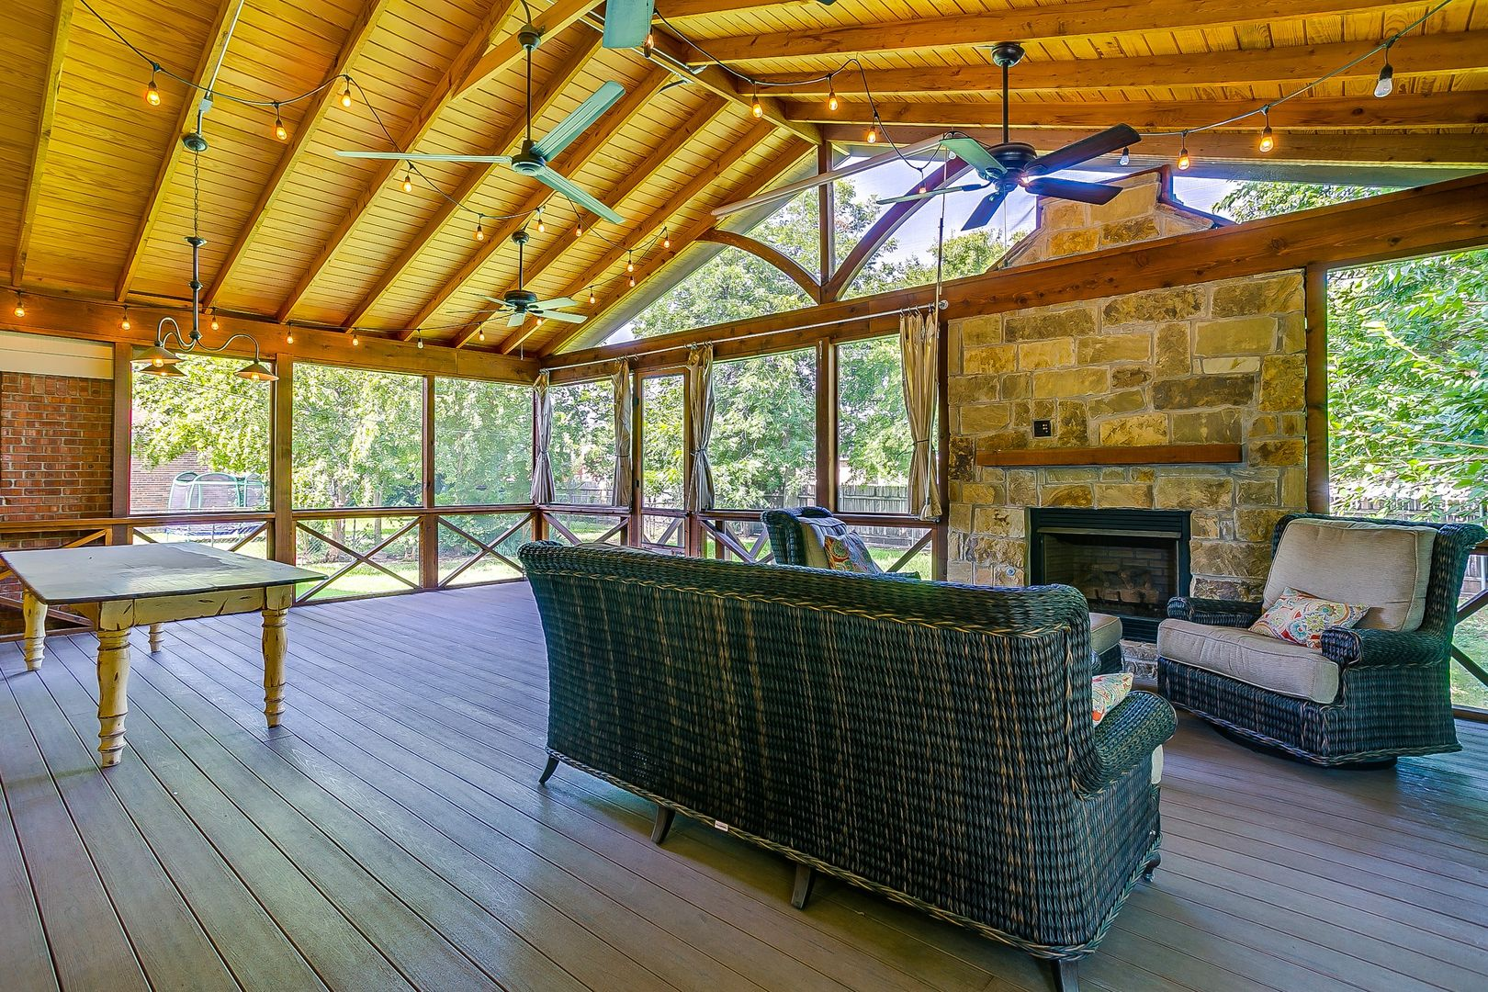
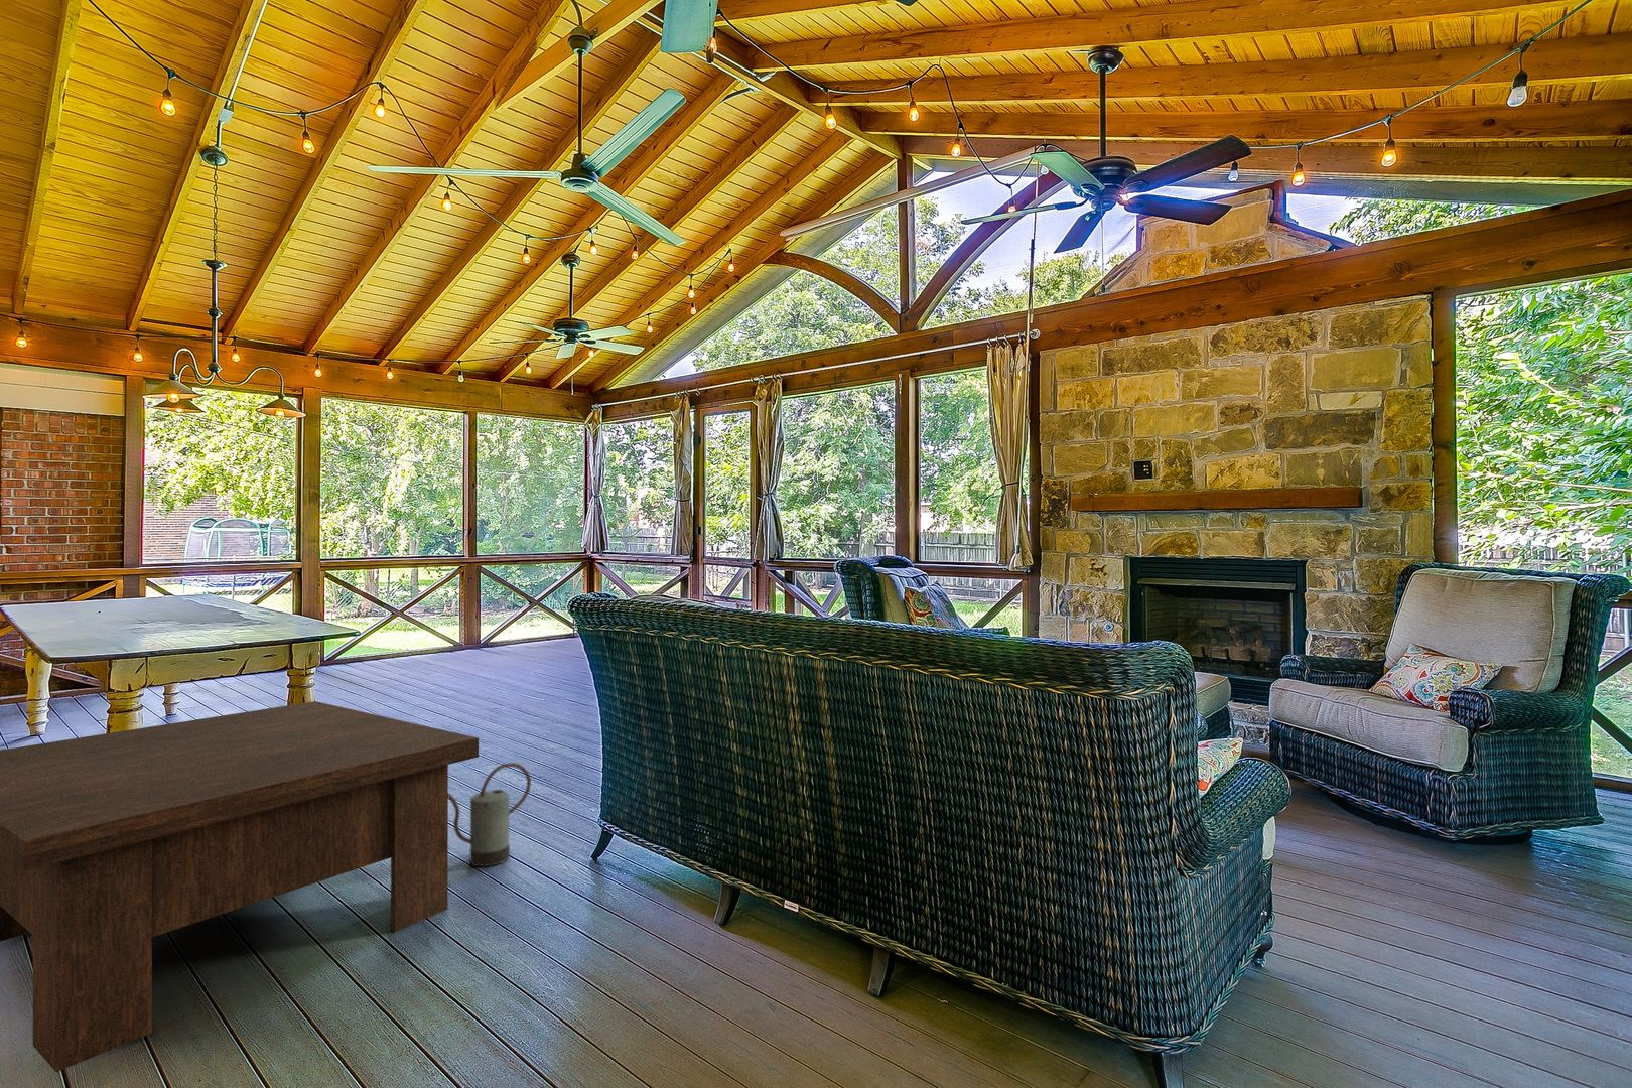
+ coffee table [0,701,480,1073]
+ watering can [448,761,532,867]
